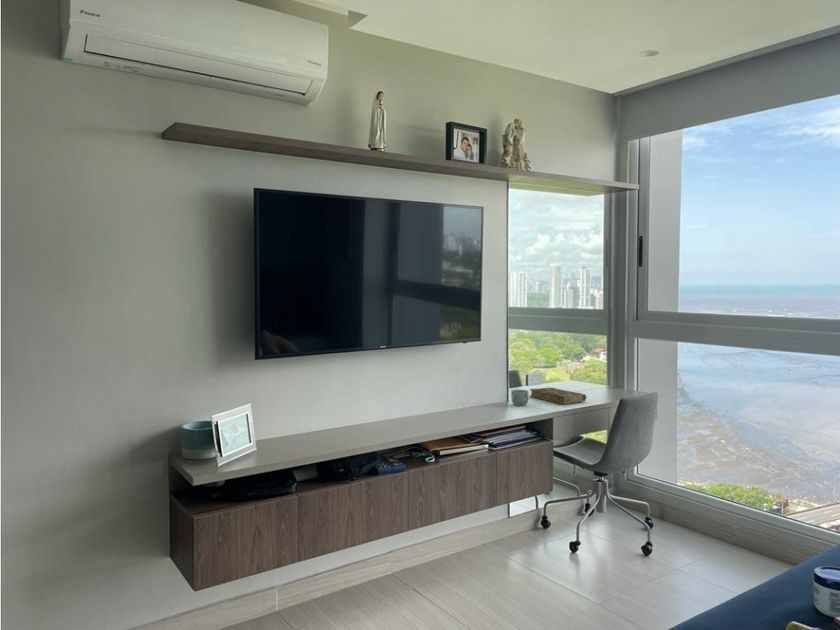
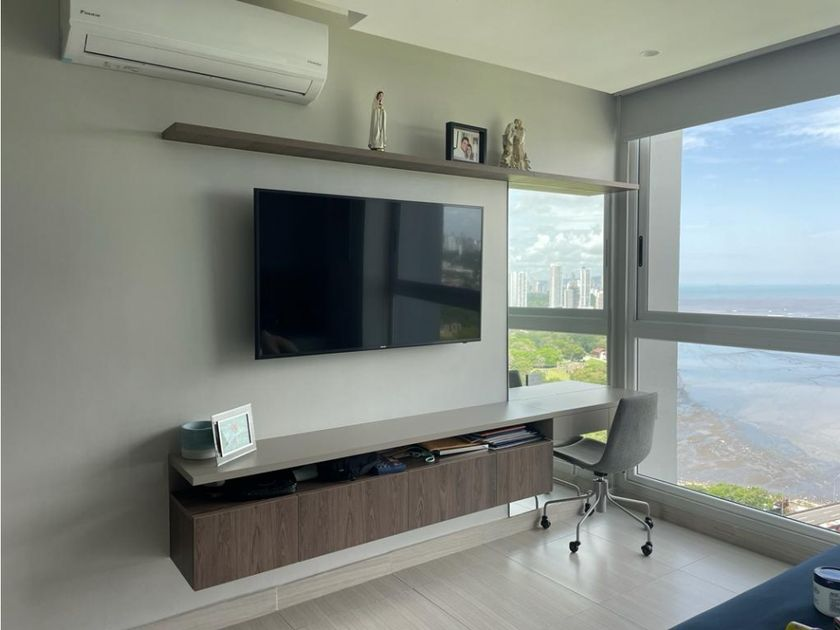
- book [529,387,587,405]
- mug [510,389,530,407]
